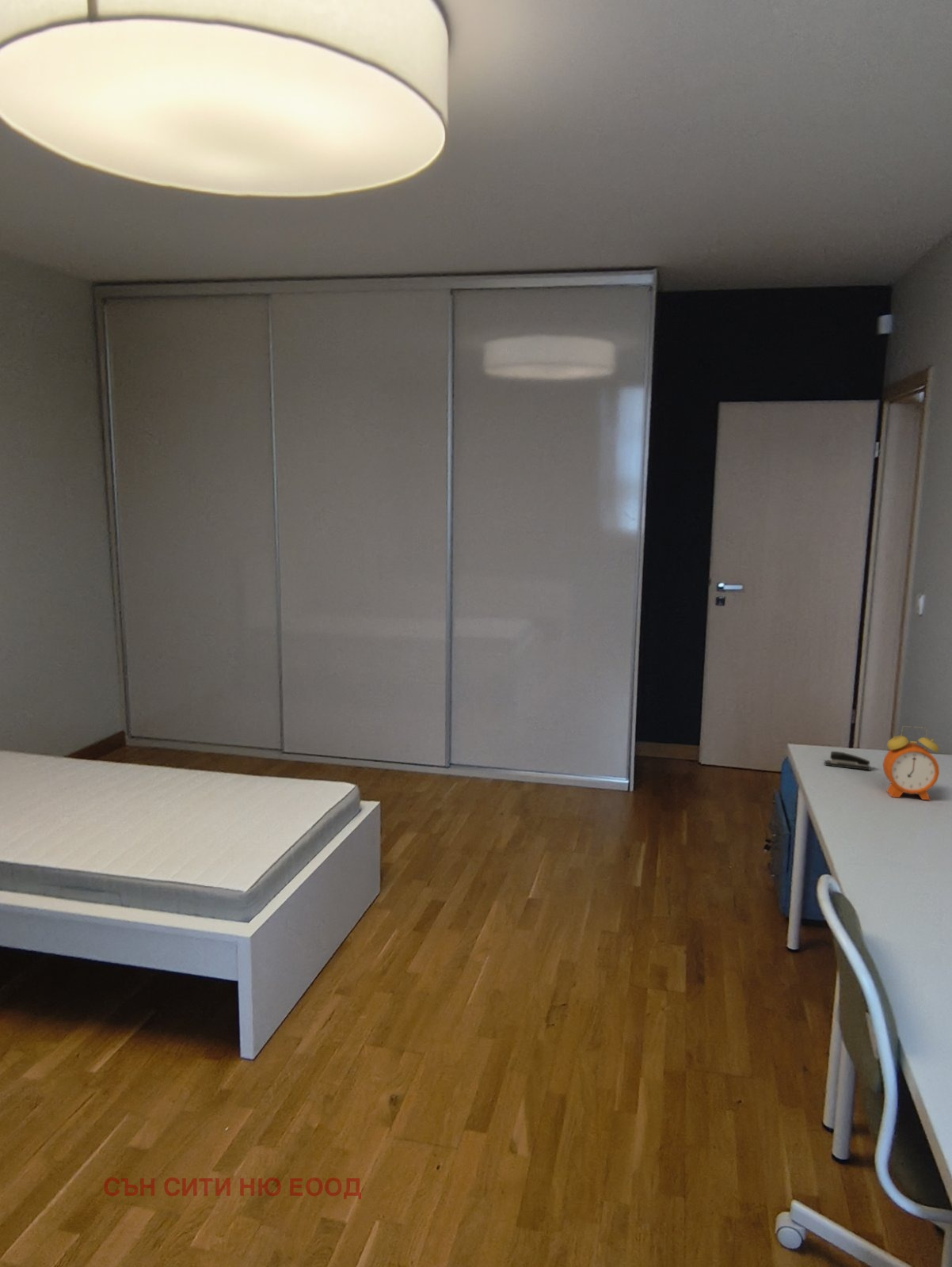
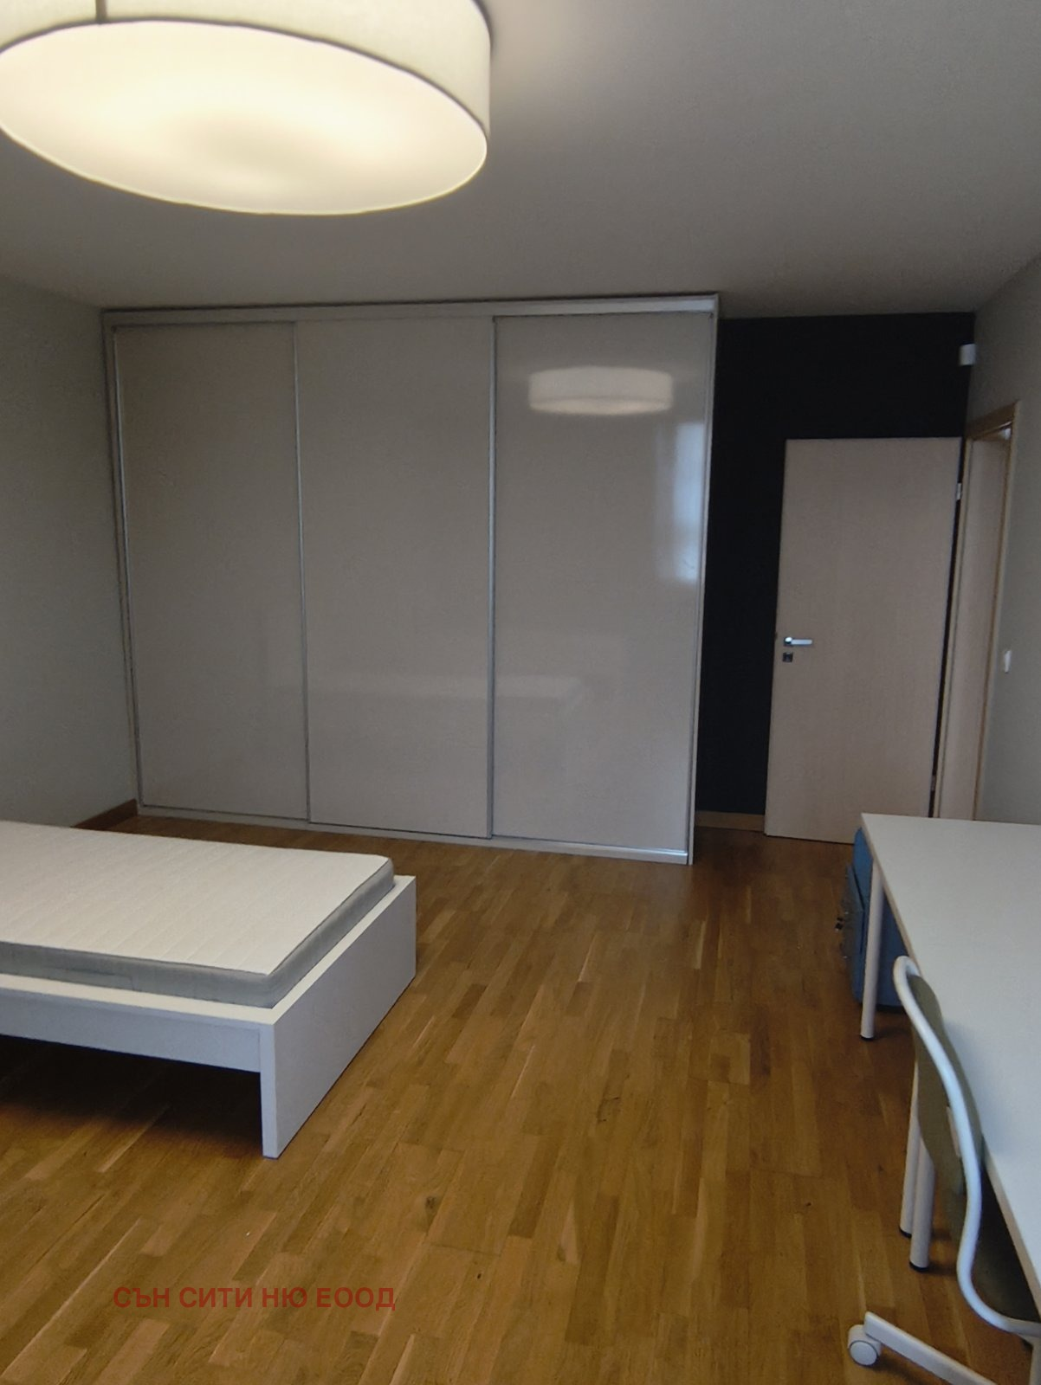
- stapler [824,751,871,770]
- alarm clock [882,725,940,801]
